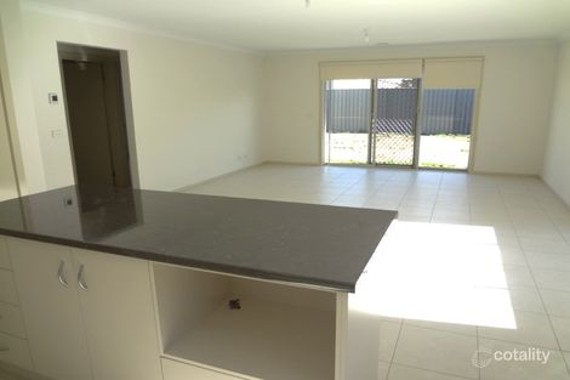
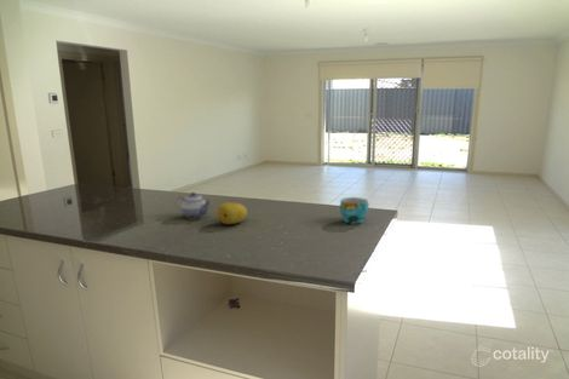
+ fruit [214,201,248,225]
+ cup [339,196,370,225]
+ teapot [176,191,212,219]
